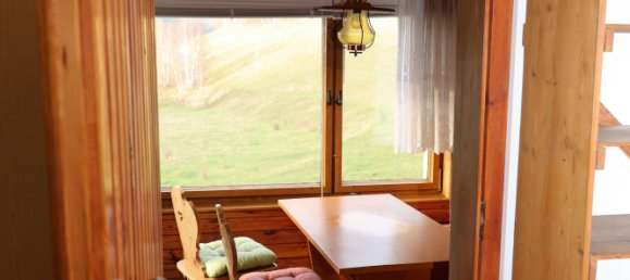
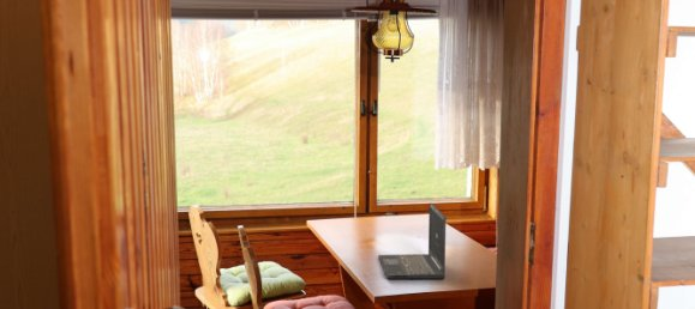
+ laptop [377,202,447,280]
